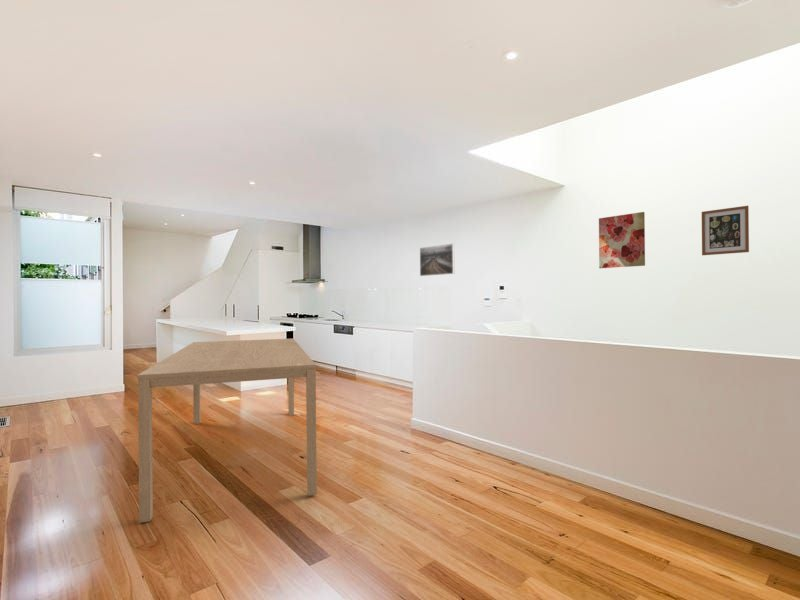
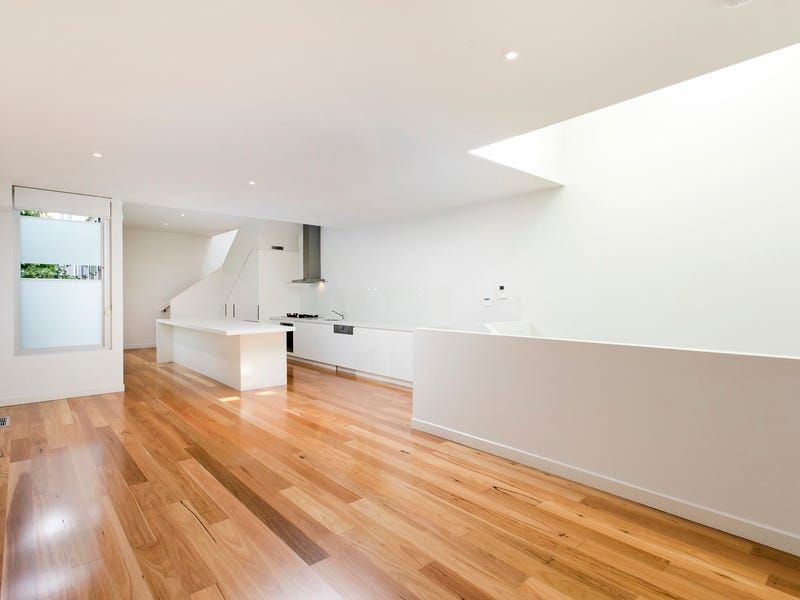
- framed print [419,242,455,277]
- wall art [701,205,750,256]
- dining table [136,338,318,524]
- wall art [598,211,646,269]
